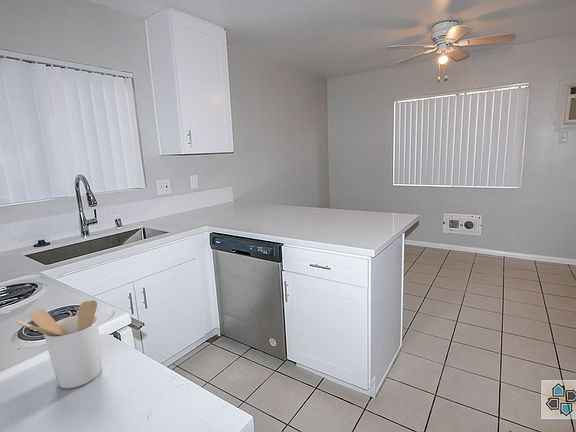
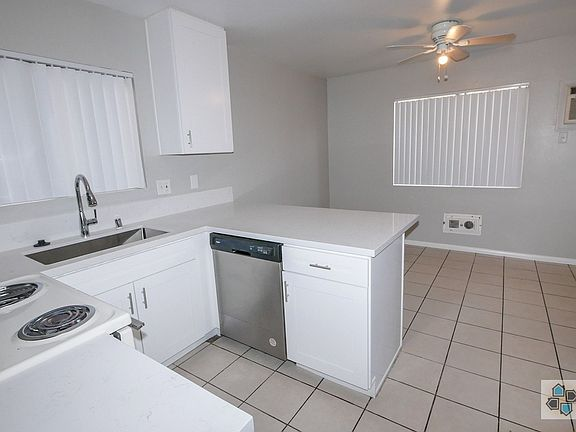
- utensil holder [15,299,103,389]
